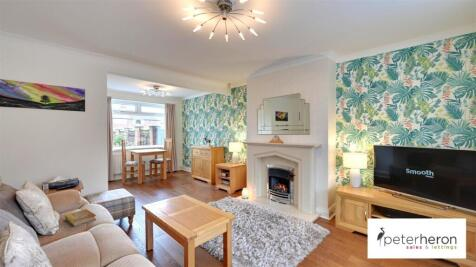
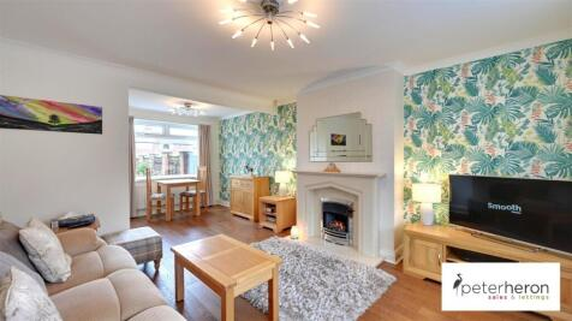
- book [64,208,97,227]
